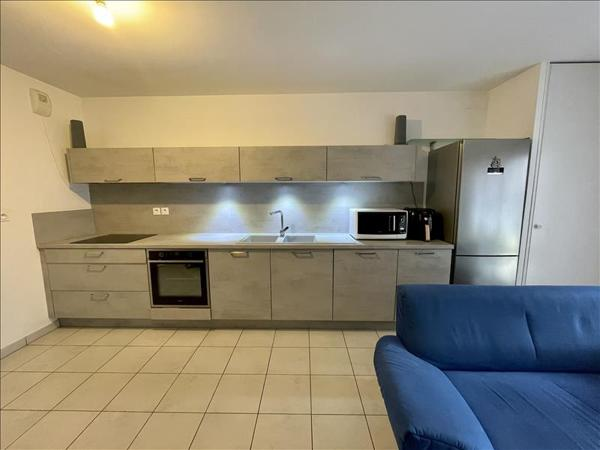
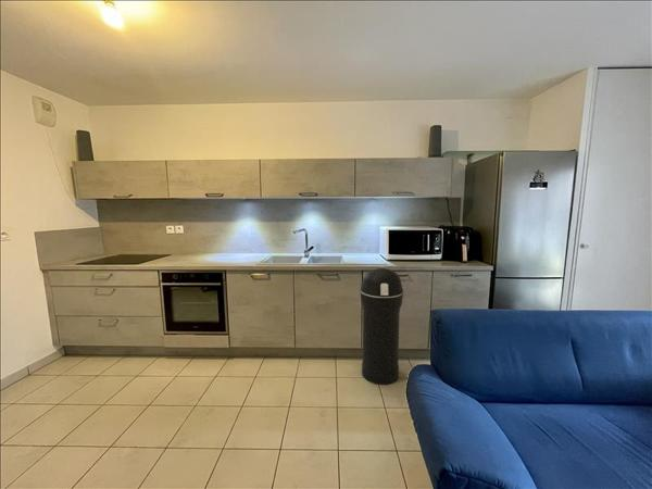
+ trash can [359,267,404,386]
